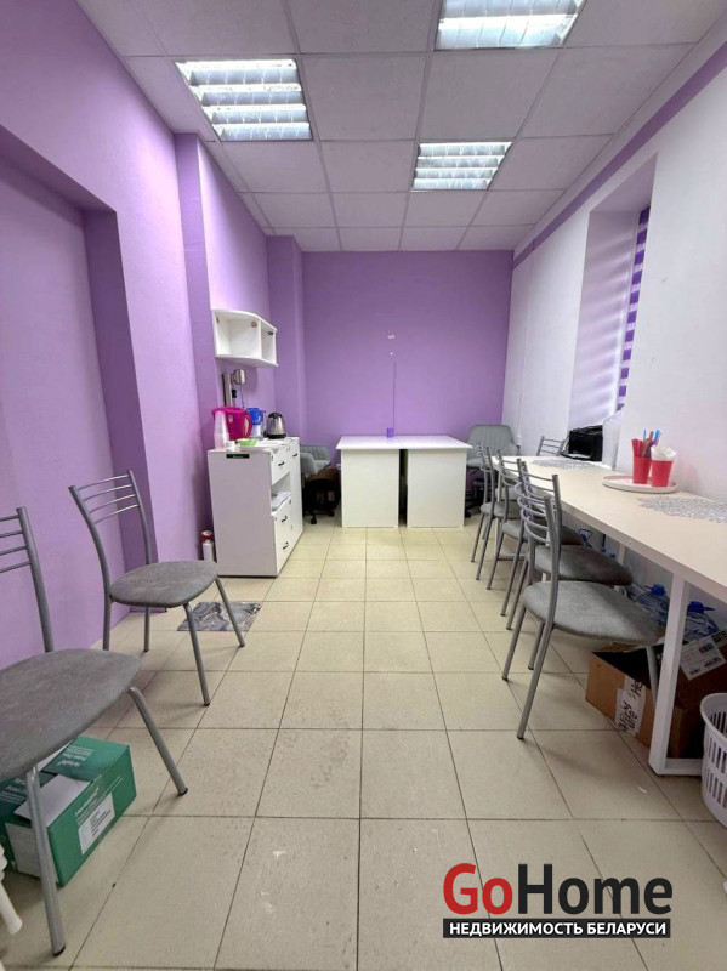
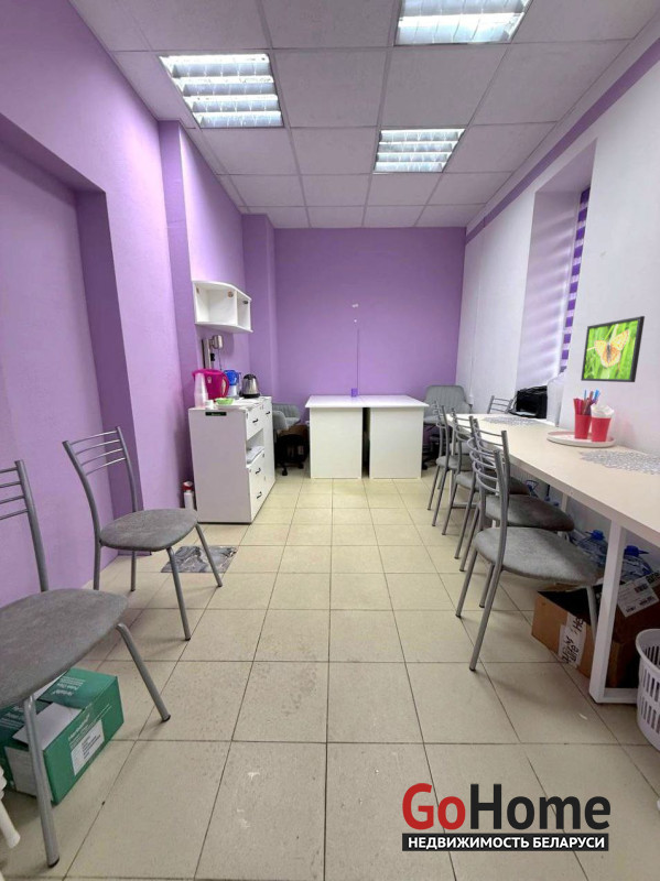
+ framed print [580,315,646,383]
